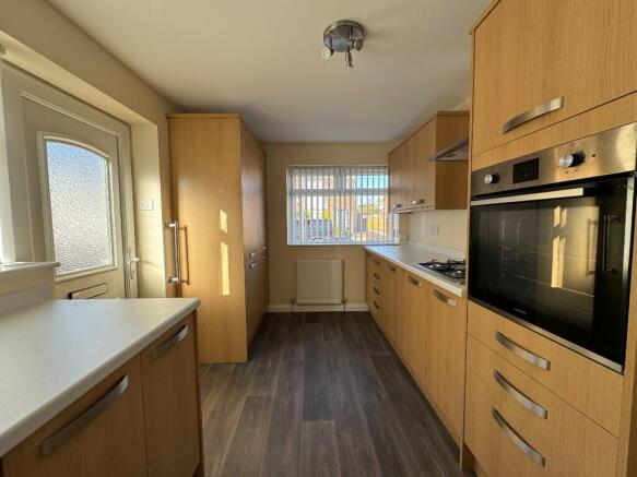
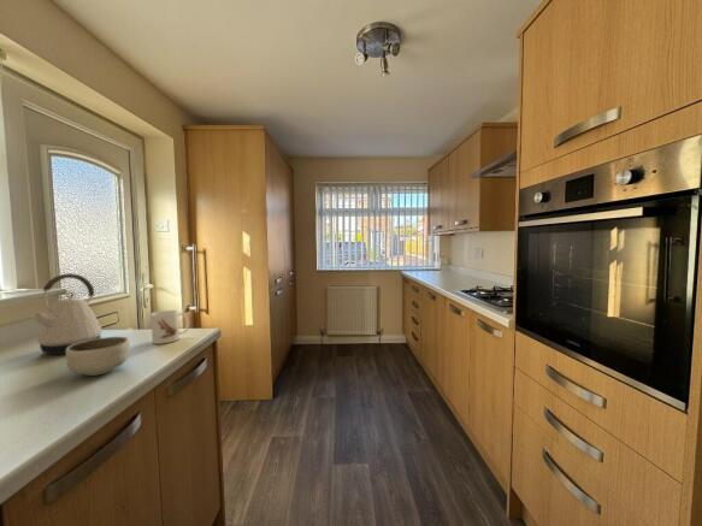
+ kettle [30,272,104,355]
+ bowl [65,336,130,377]
+ mug [149,309,190,345]
